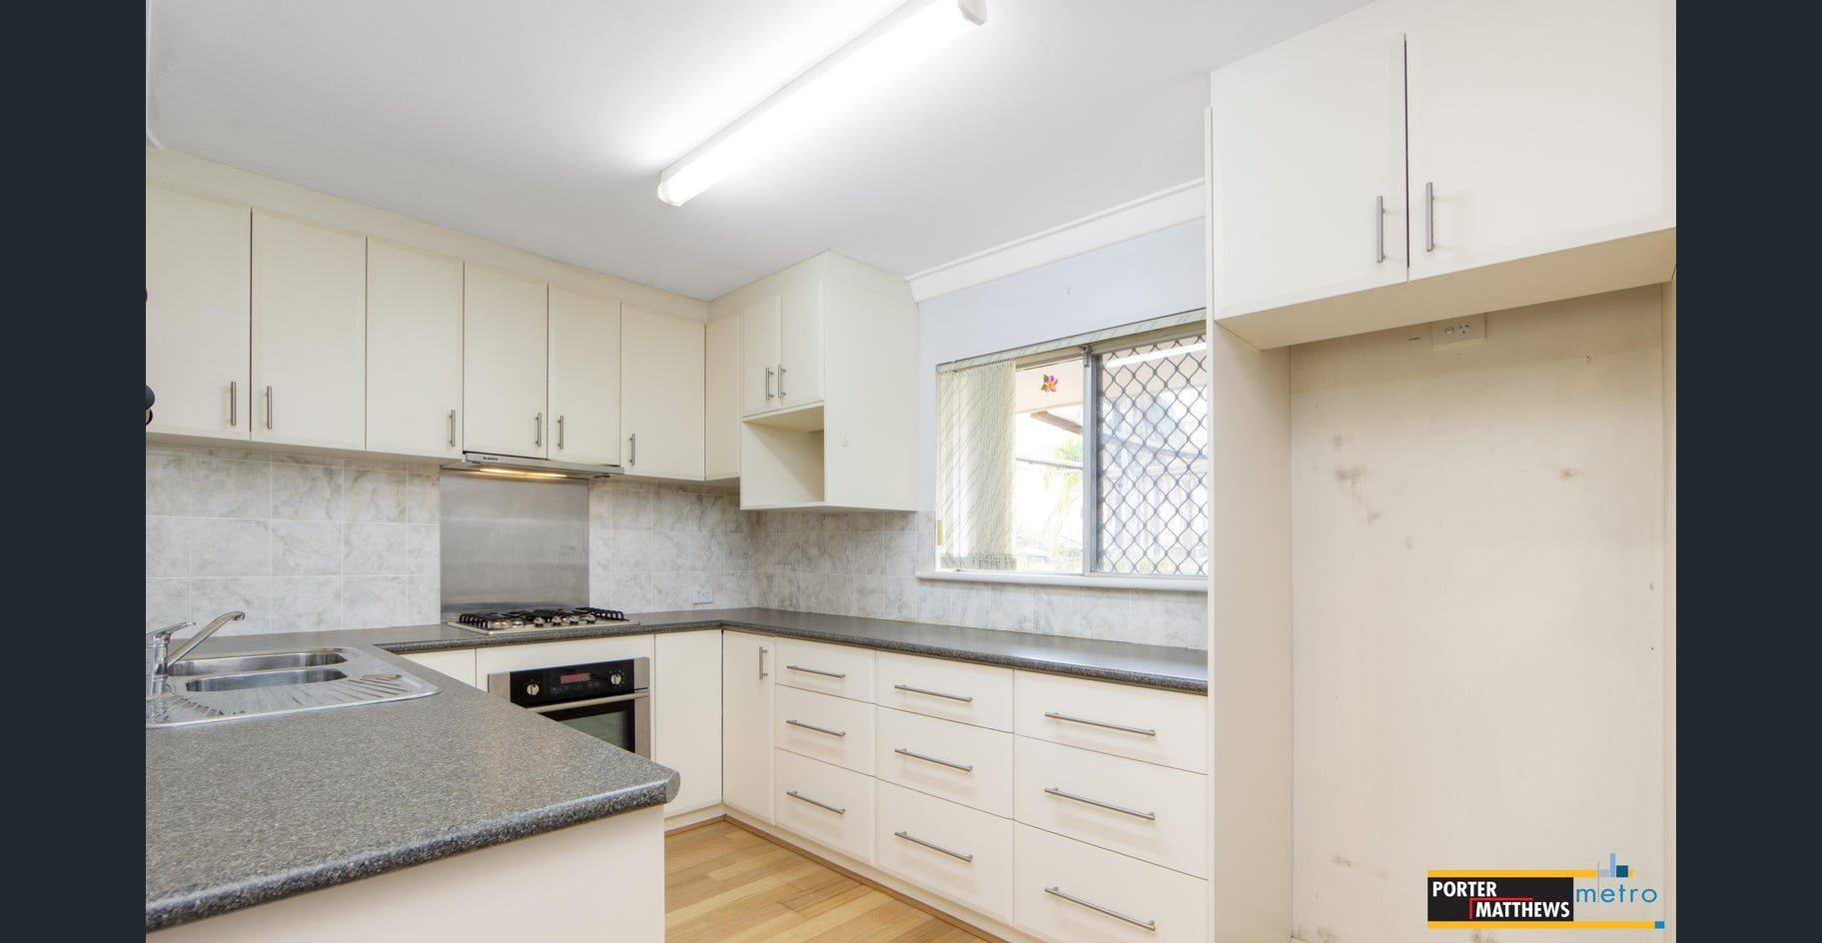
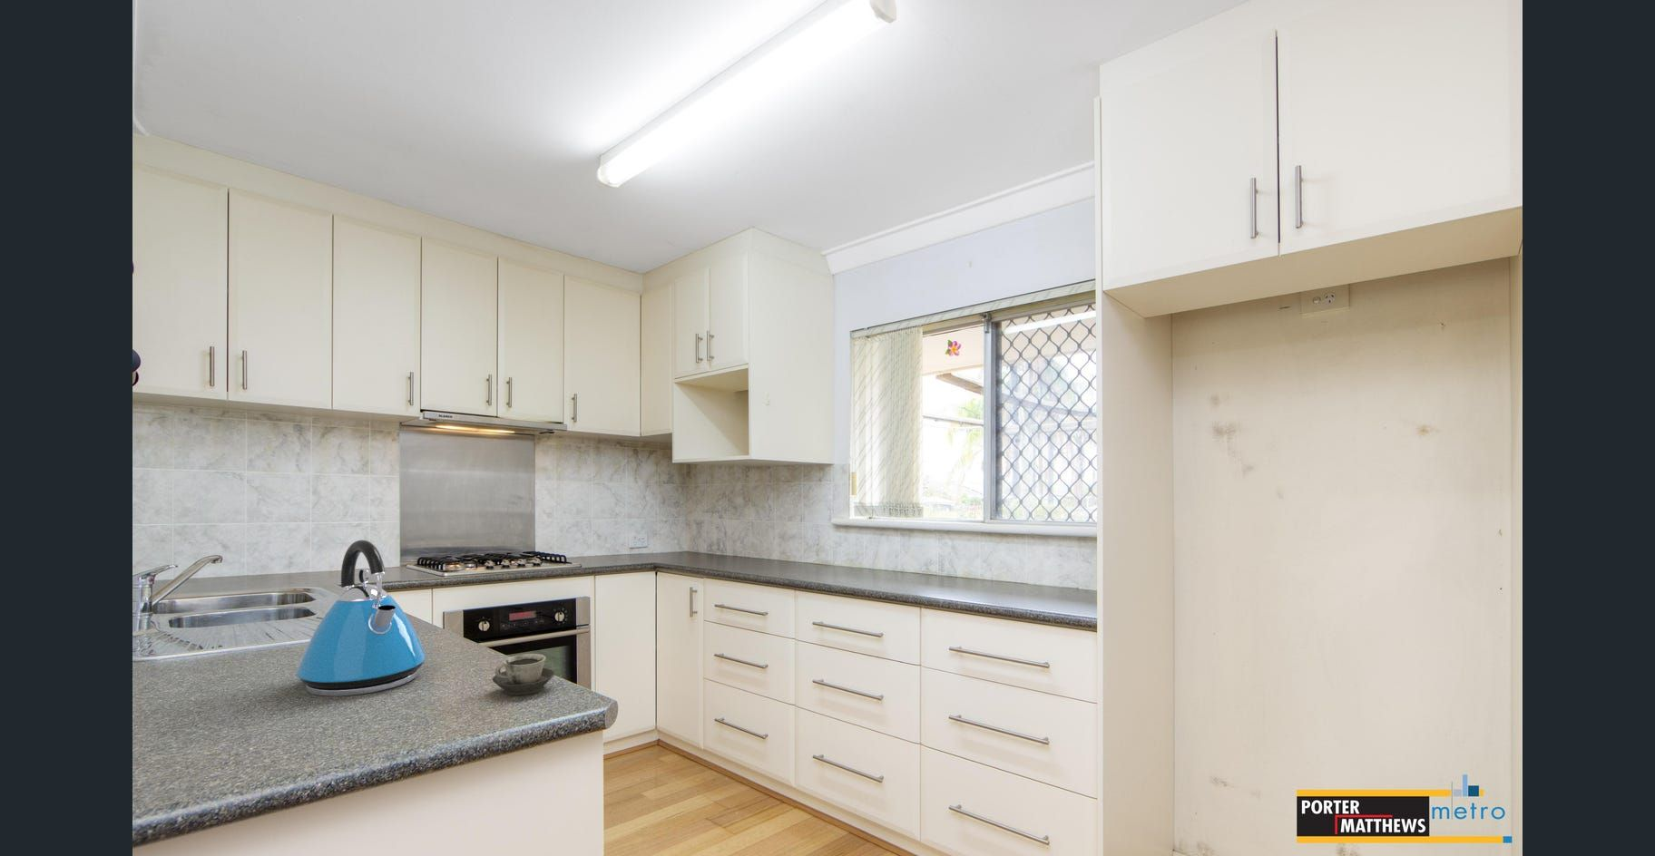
+ kettle [295,539,427,698]
+ cup [492,653,555,697]
